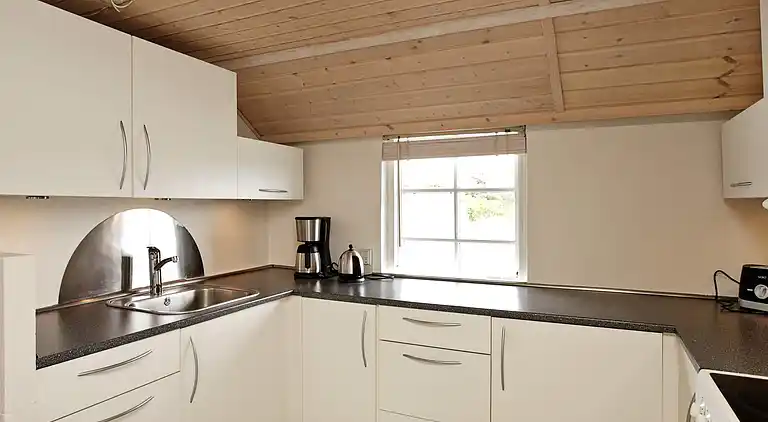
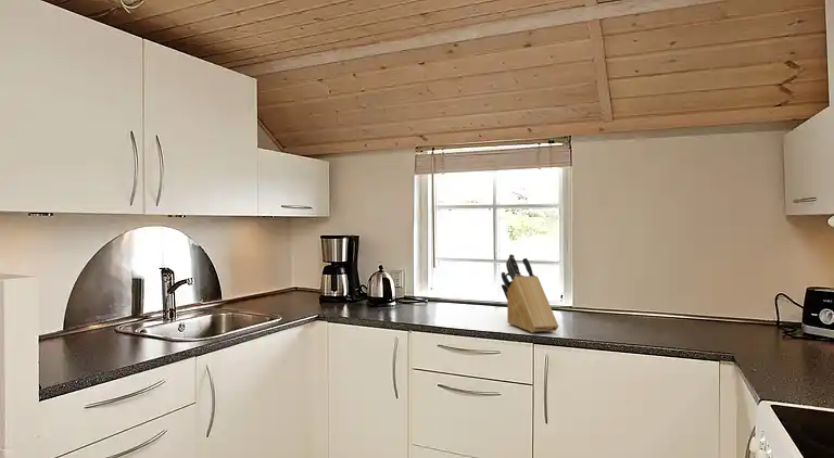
+ knife block [501,253,559,333]
